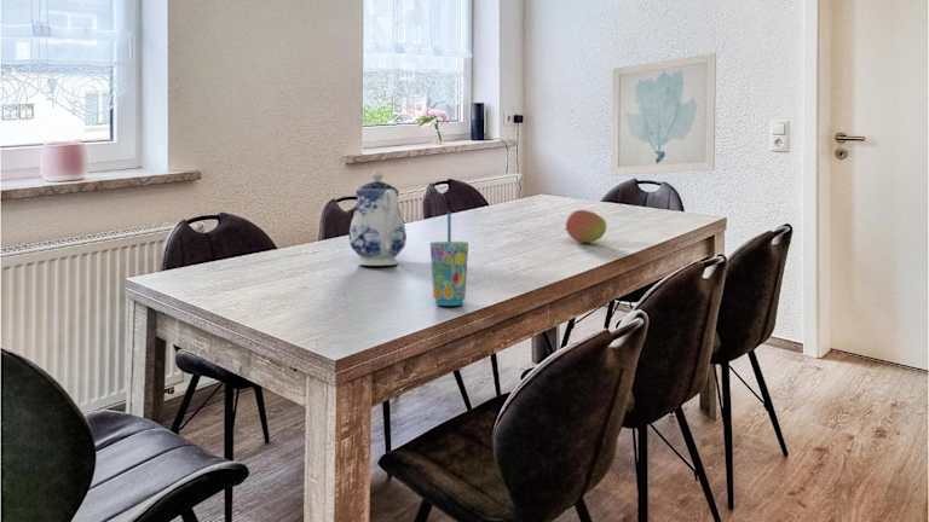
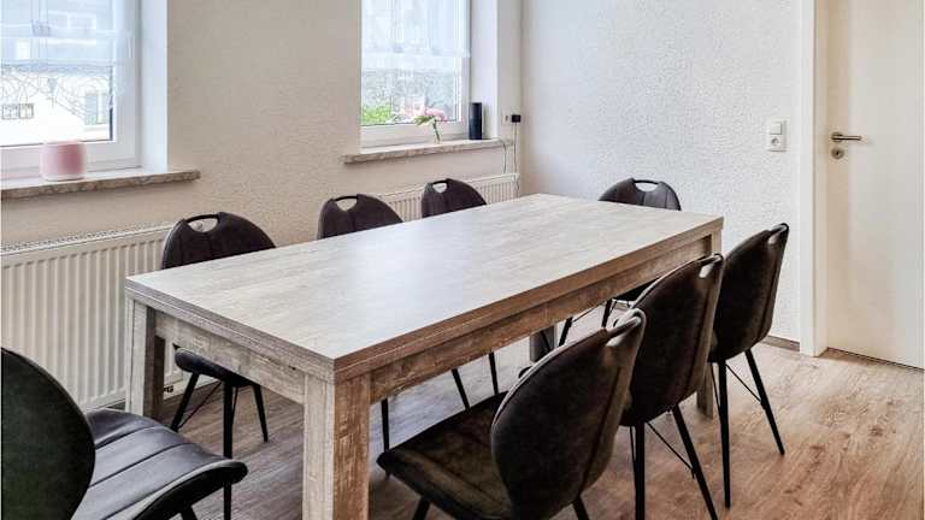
- cup [429,210,469,307]
- fruit [564,209,607,244]
- teapot [348,169,408,267]
- wall art [611,52,717,176]
